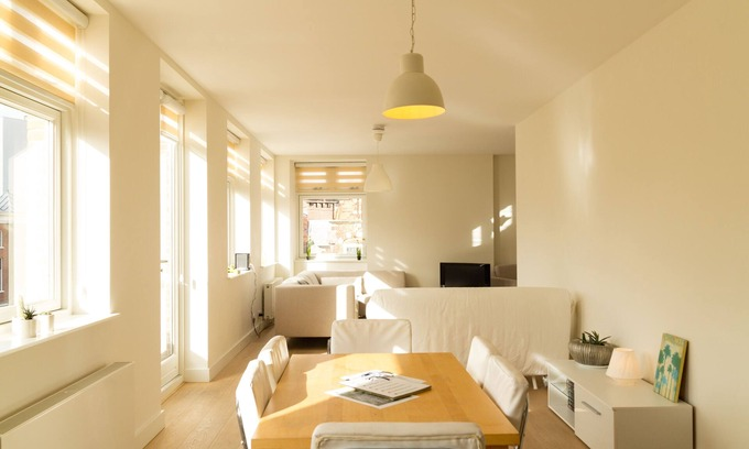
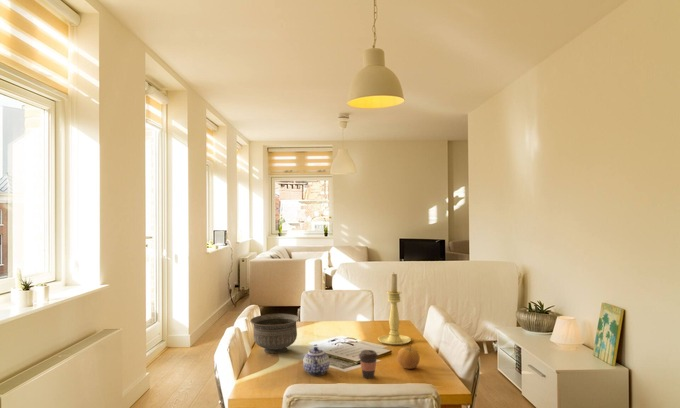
+ bowl [249,313,301,354]
+ fruit [396,344,421,370]
+ candle holder [377,272,412,346]
+ teapot [302,346,330,376]
+ coffee cup [358,349,379,380]
